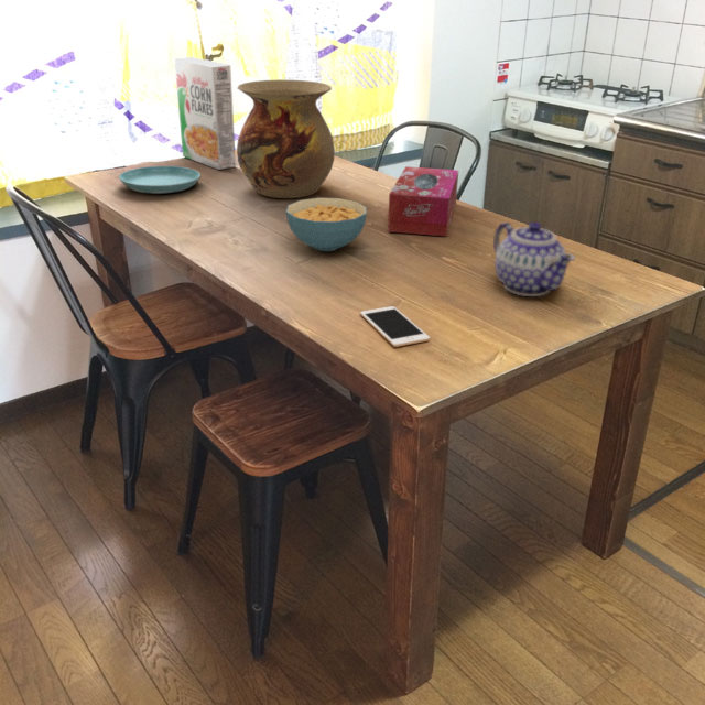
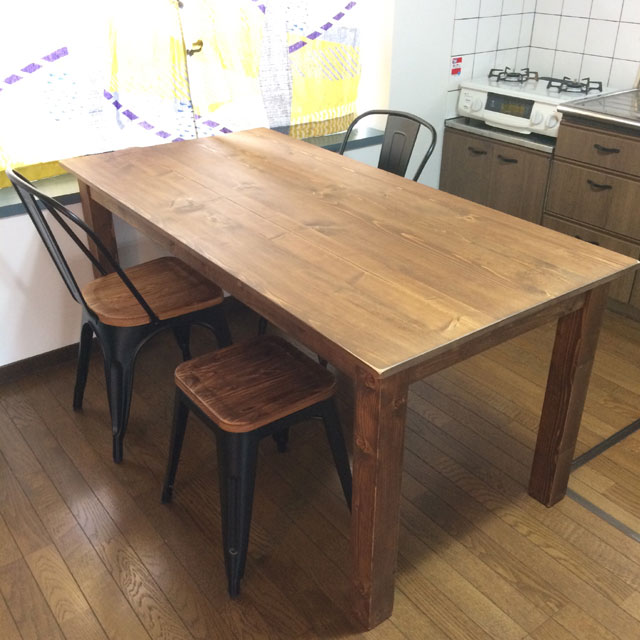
- tissue box [387,165,459,238]
- teapot [492,221,576,297]
- cereal box [174,56,237,171]
- cereal bowl [285,197,368,252]
- cell phone [359,305,431,348]
- saucer [118,165,202,195]
- vase [236,79,336,199]
